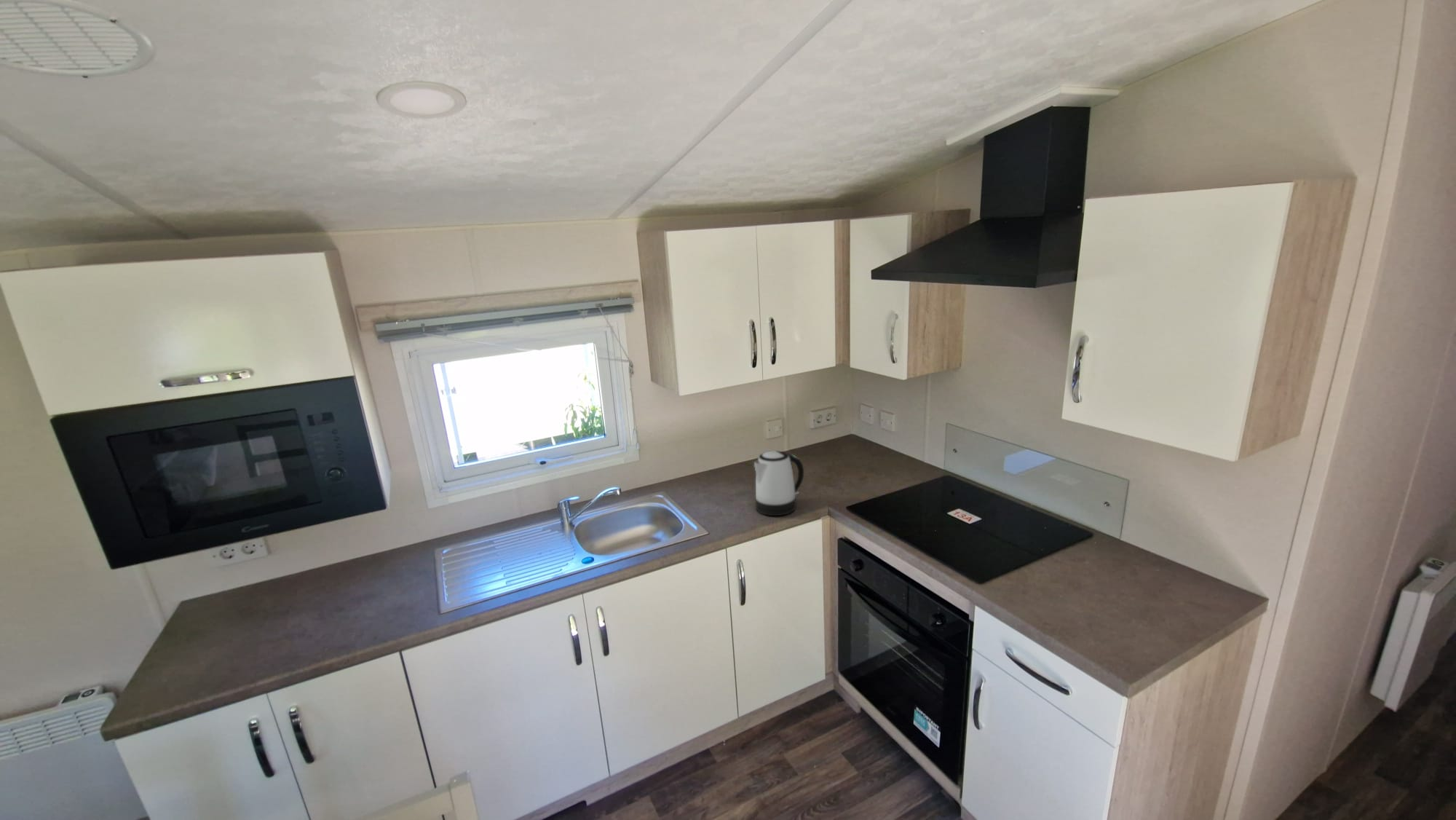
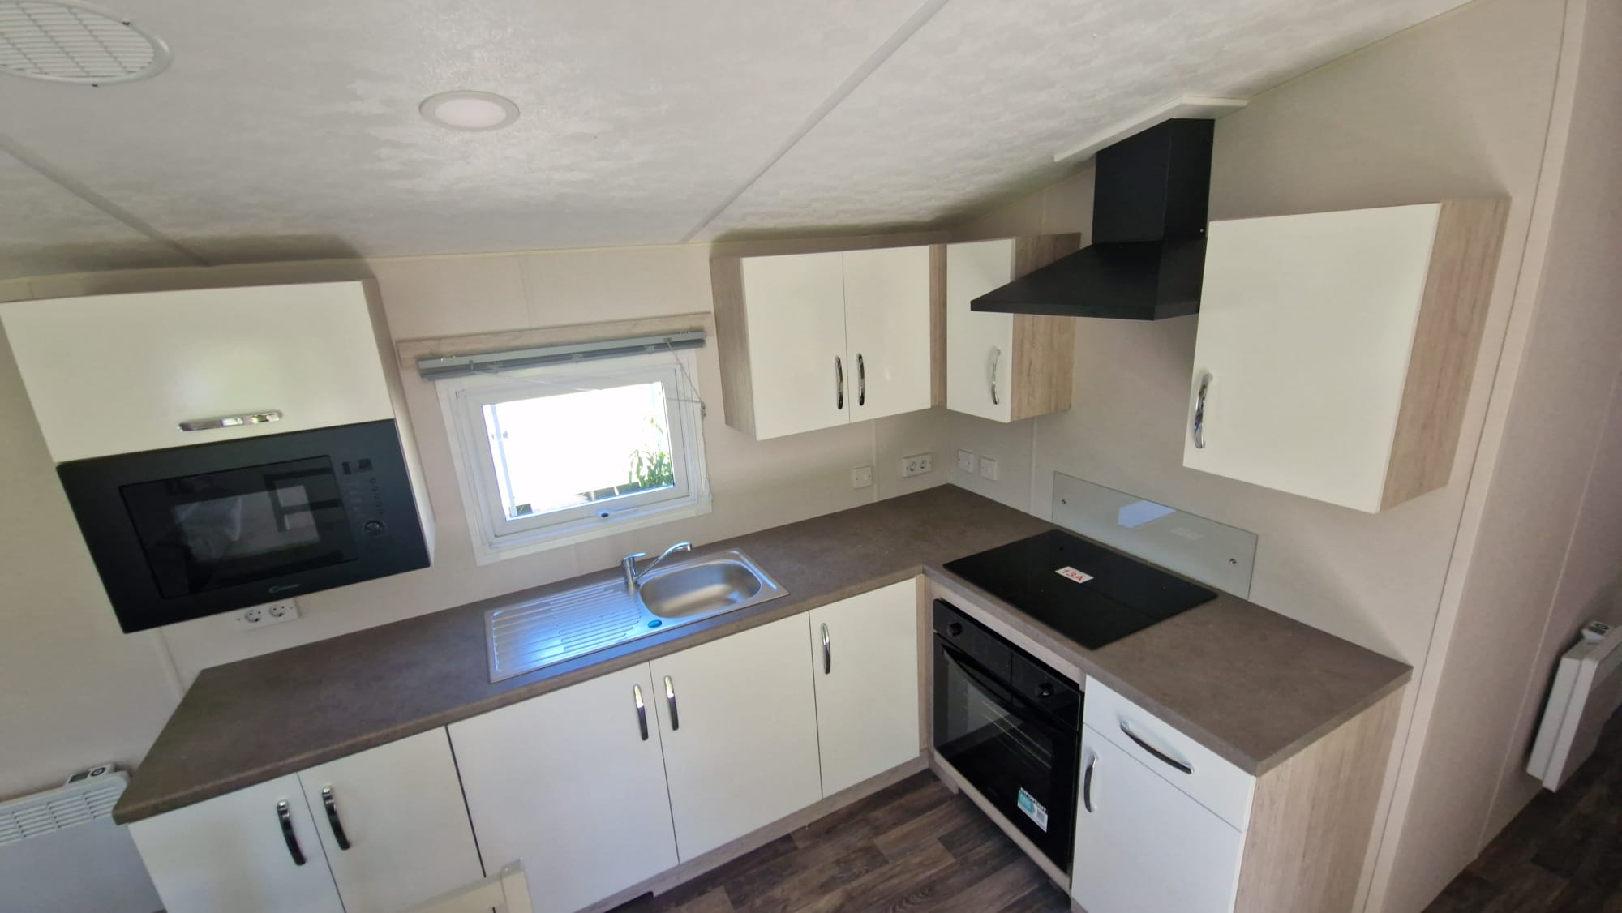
- kettle [753,450,804,516]
